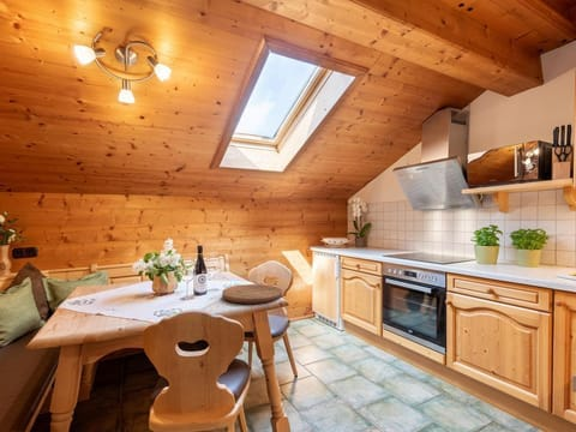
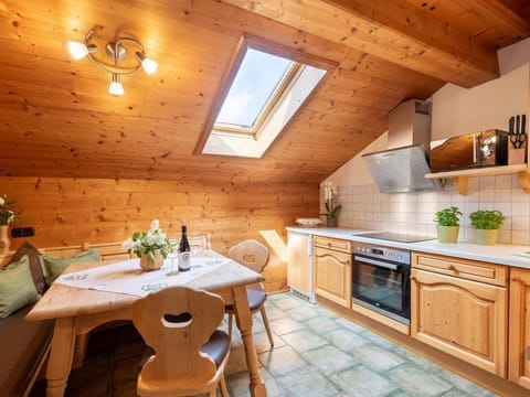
- cutting board [221,283,283,305]
